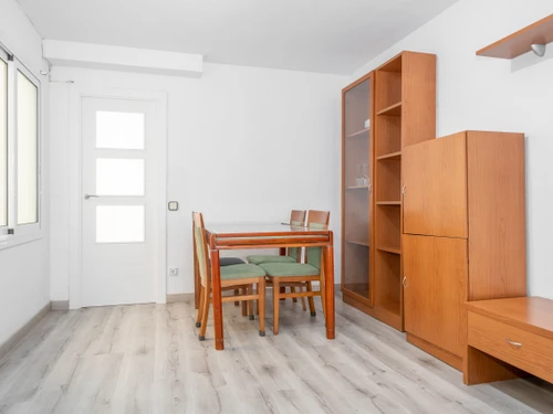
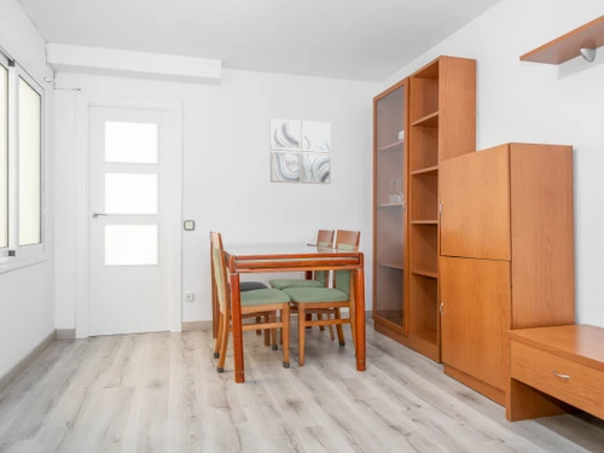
+ wall art [269,117,332,185]
